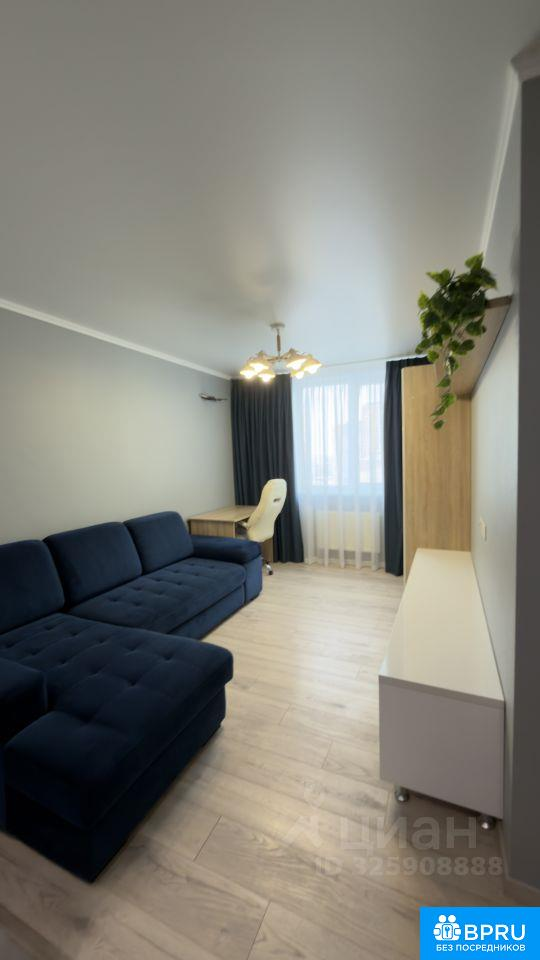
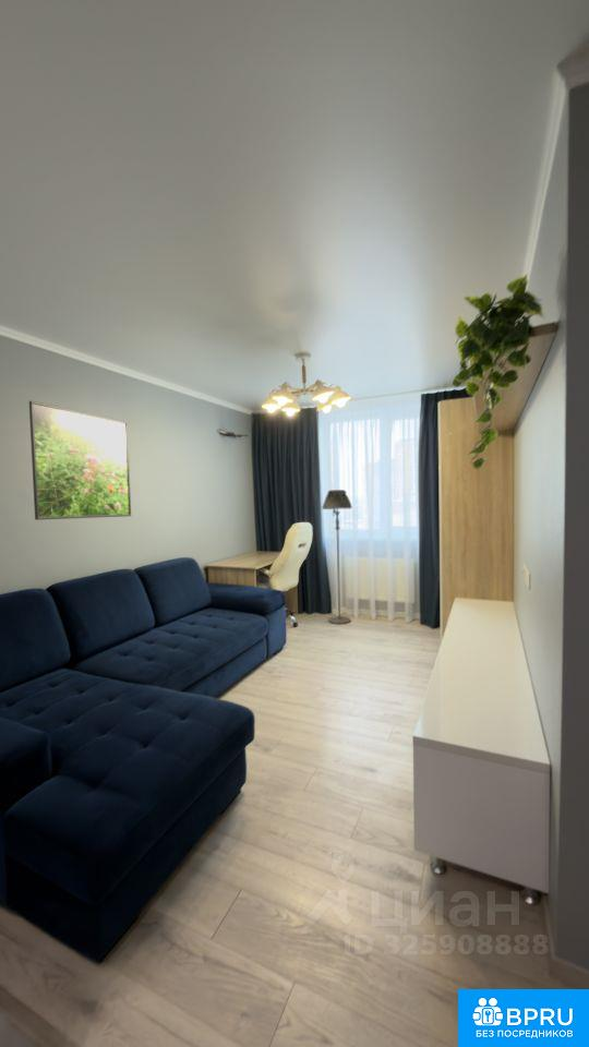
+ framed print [28,399,132,521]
+ floor lamp [321,489,353,625]
